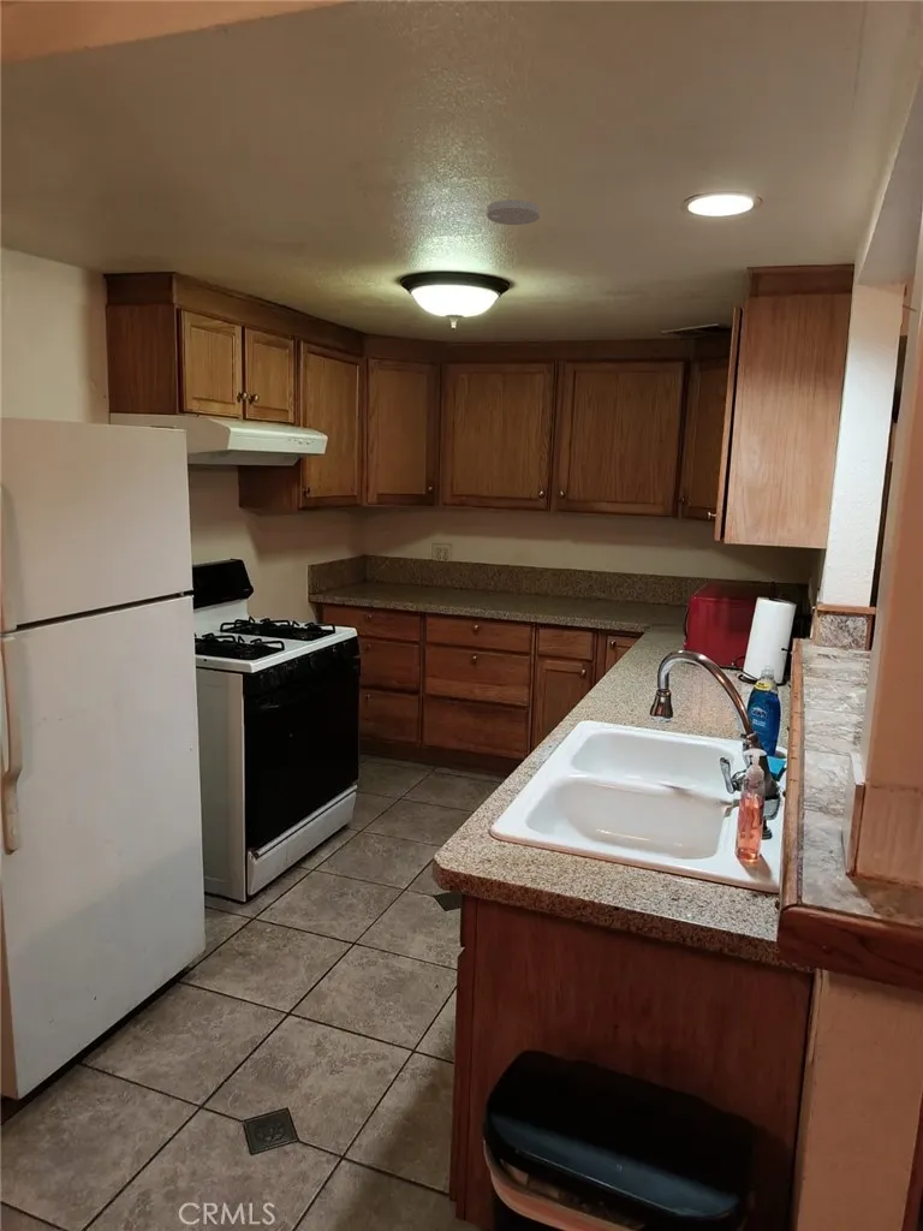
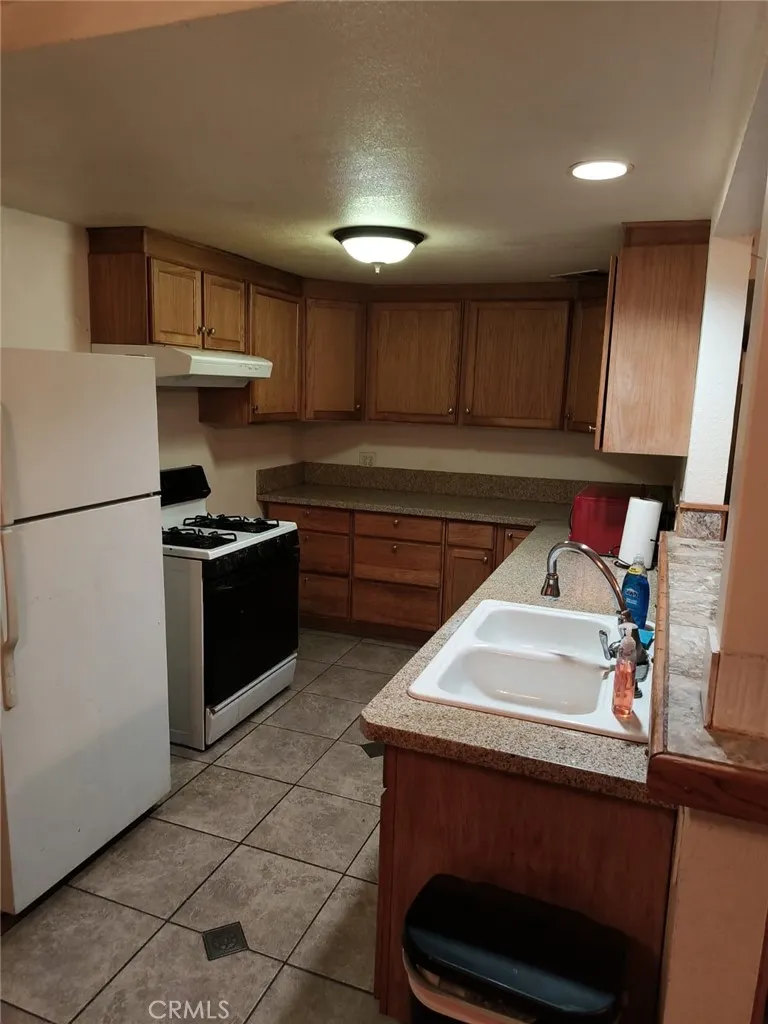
- smoke detector [486,198,541,226]
